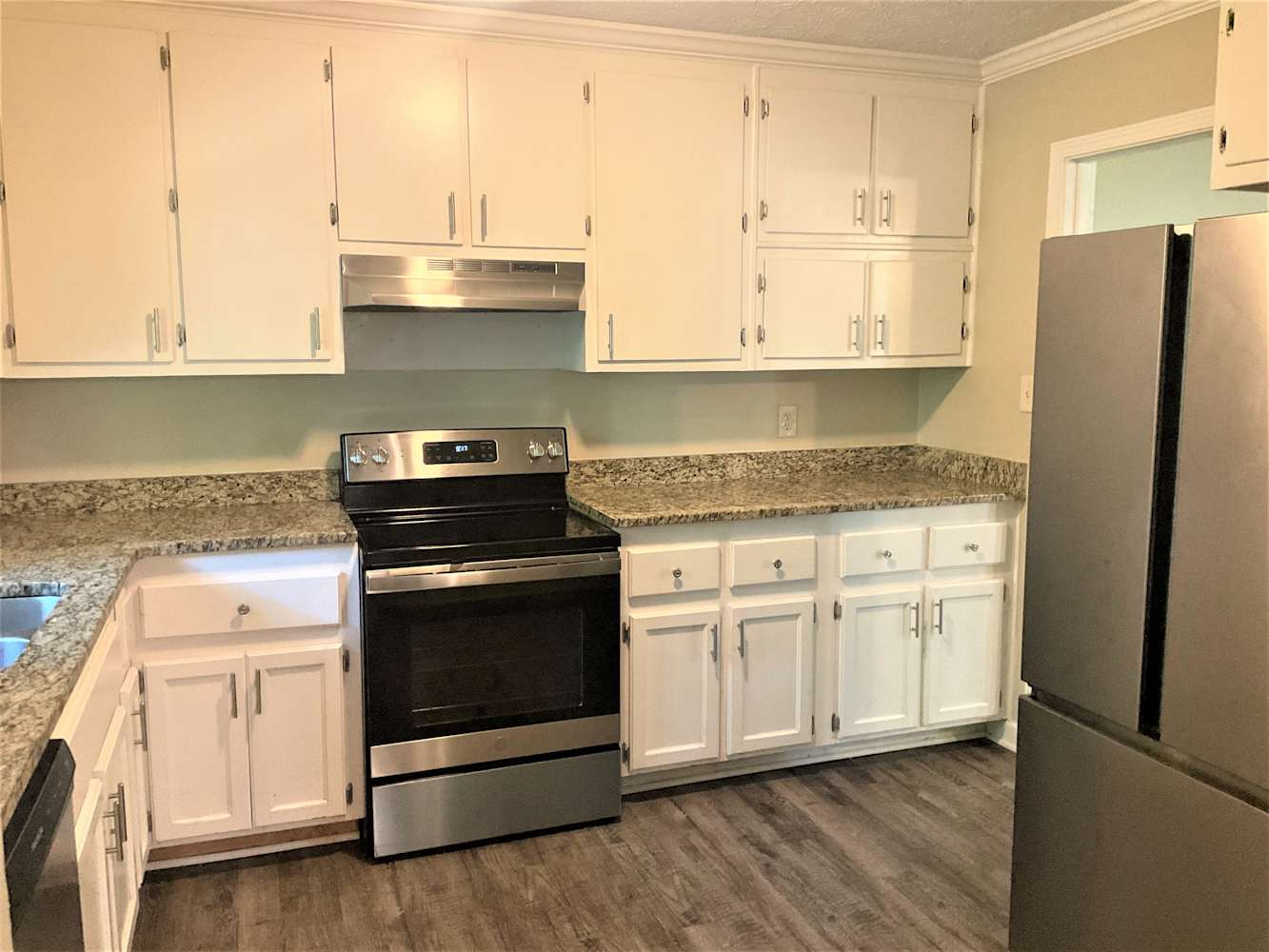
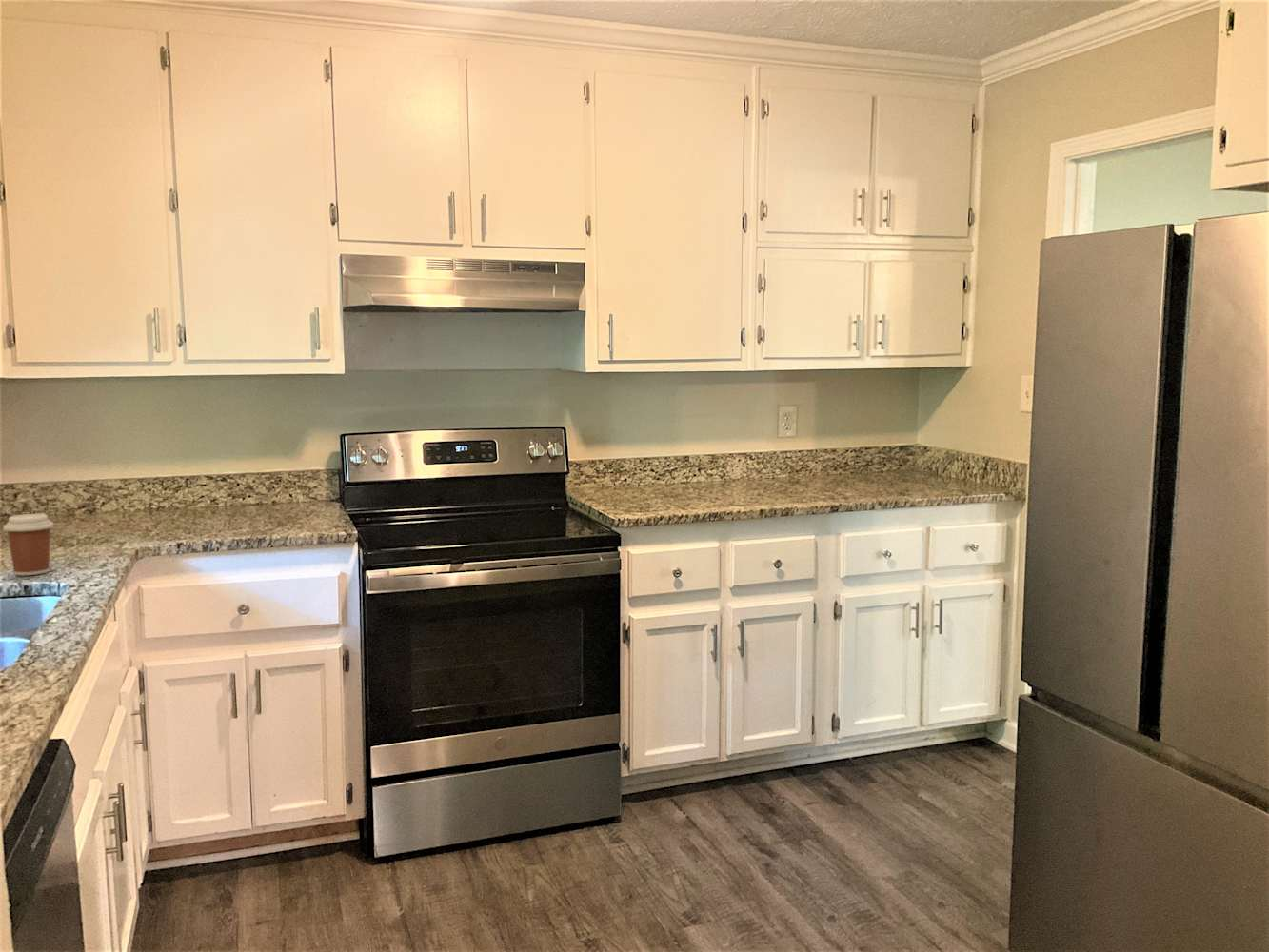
+ coffee cup [2,513,54,576]
